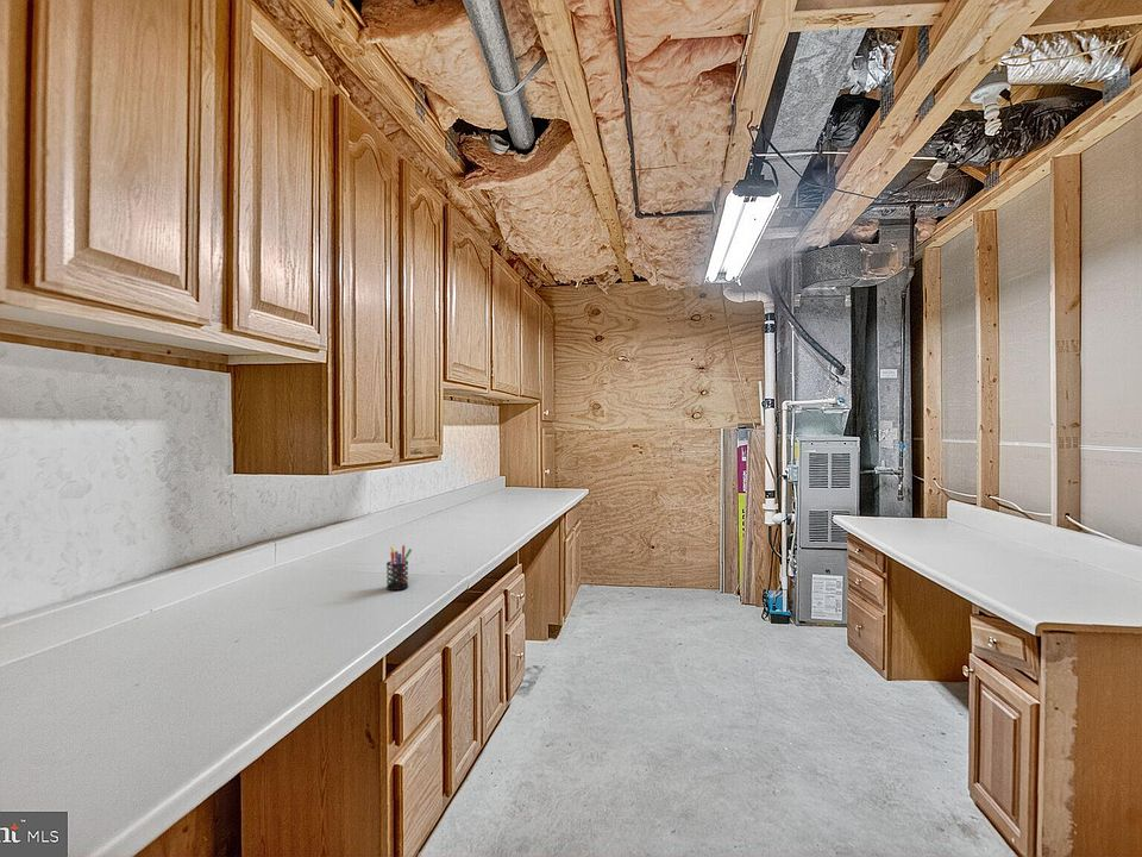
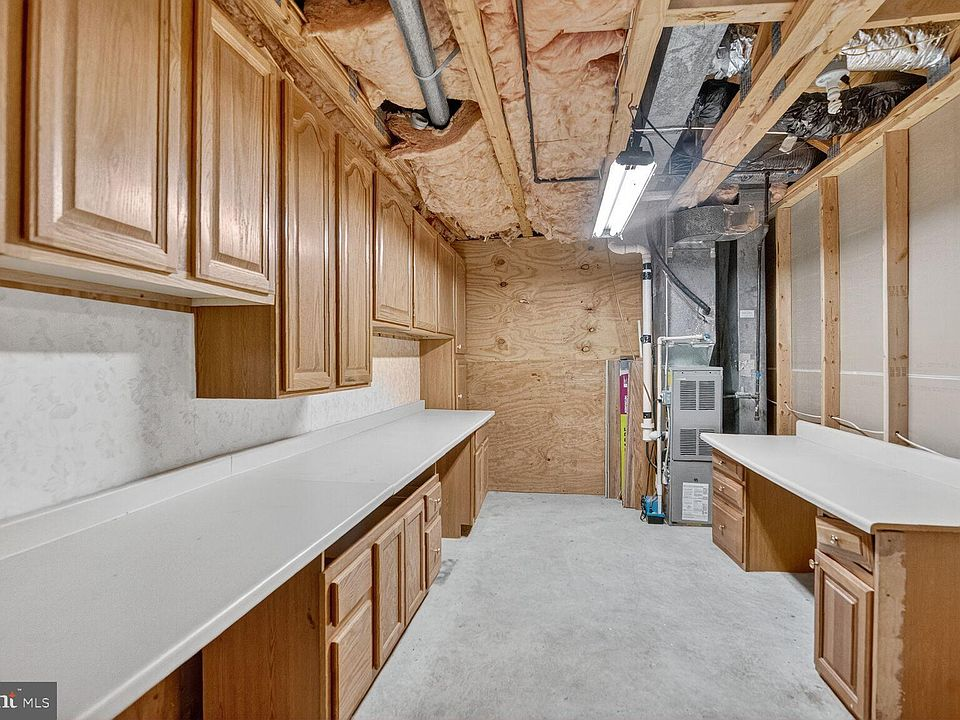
- pen holder [385,544,413,592]
